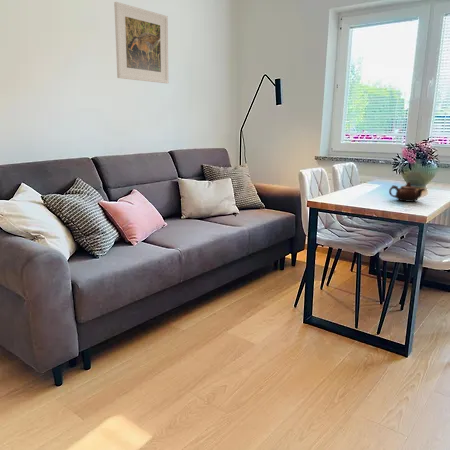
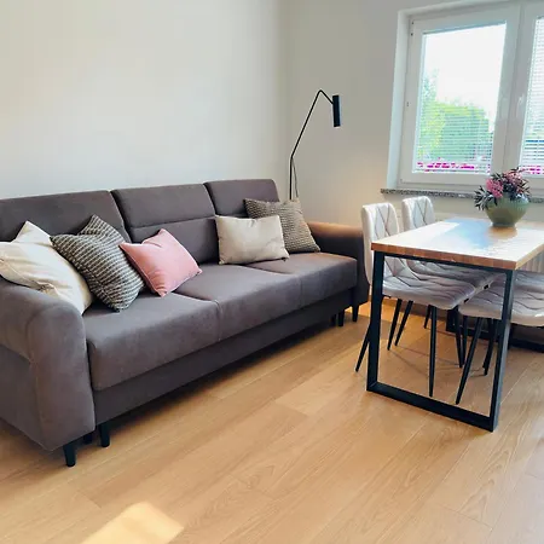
- teapot [388,181,426,203]
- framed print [113,1,170,84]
